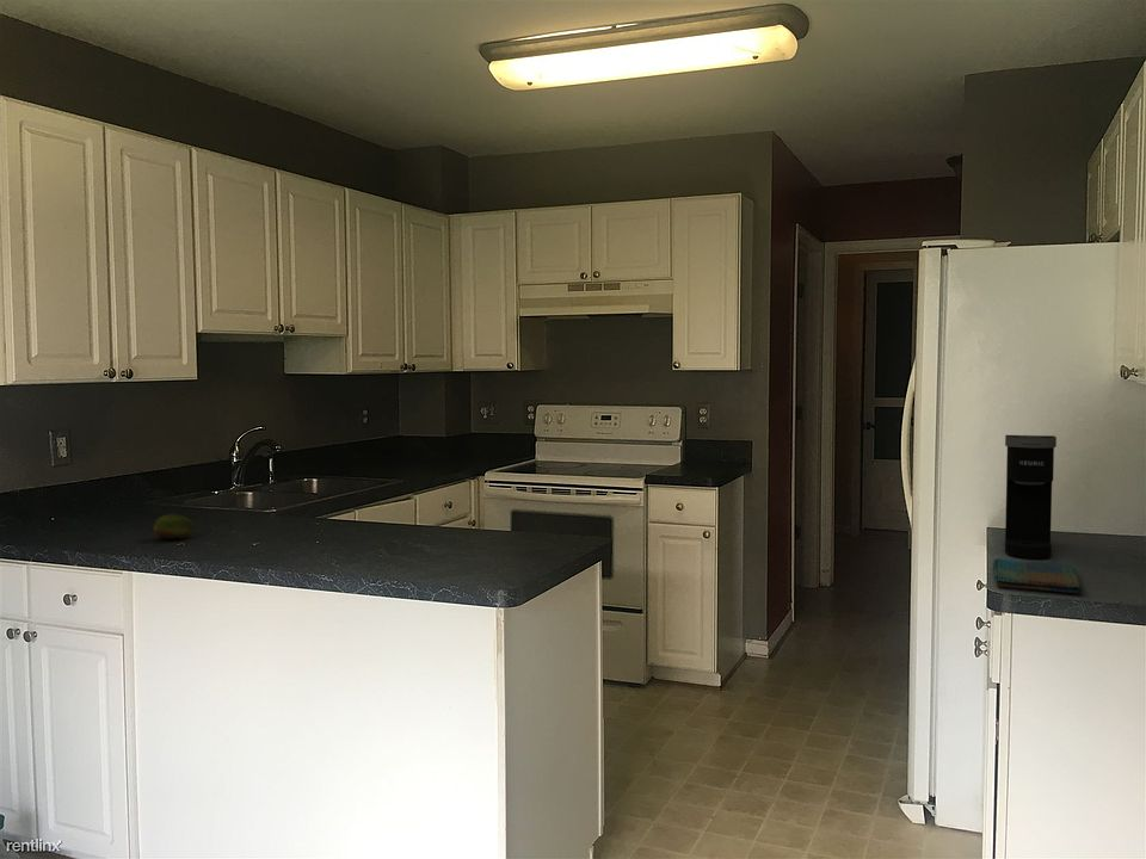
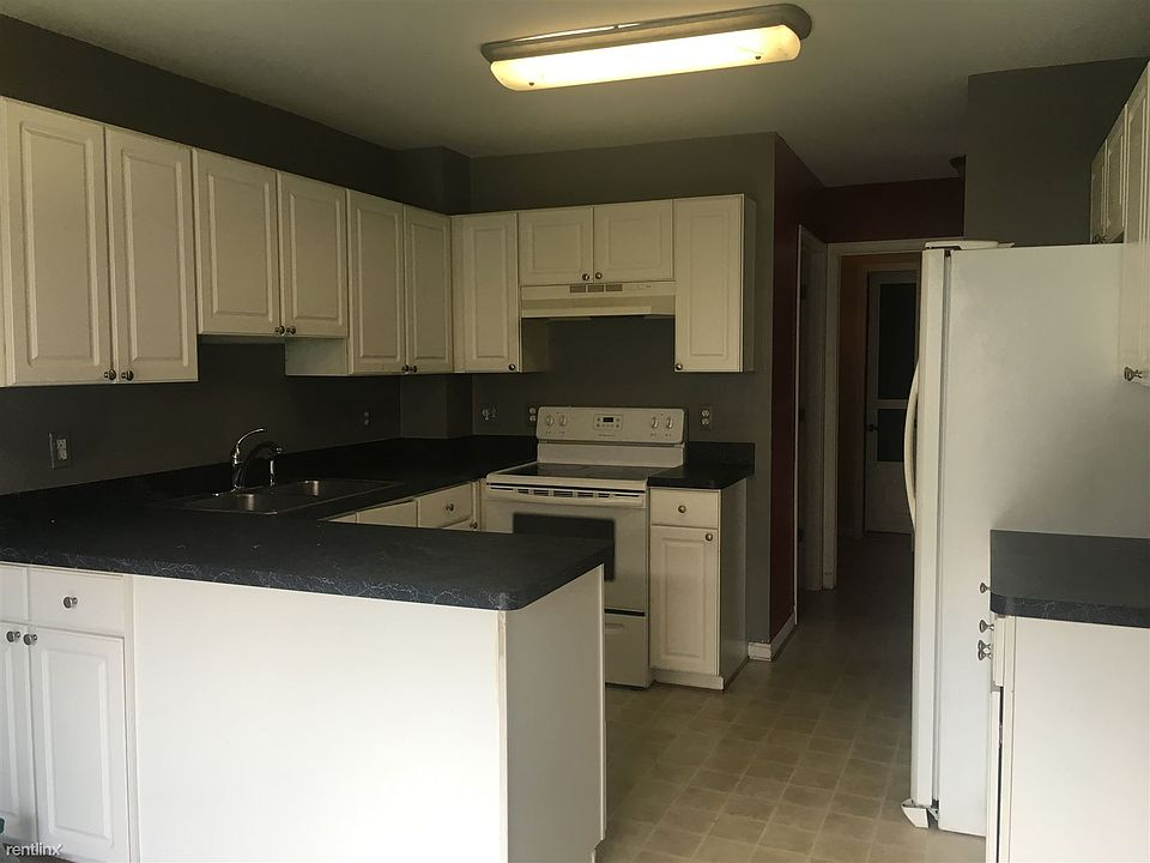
- fruit [152,513,195,540]
- coffee maker [1004,434,1058,560]
- dish towel [992,557,1084,594]
